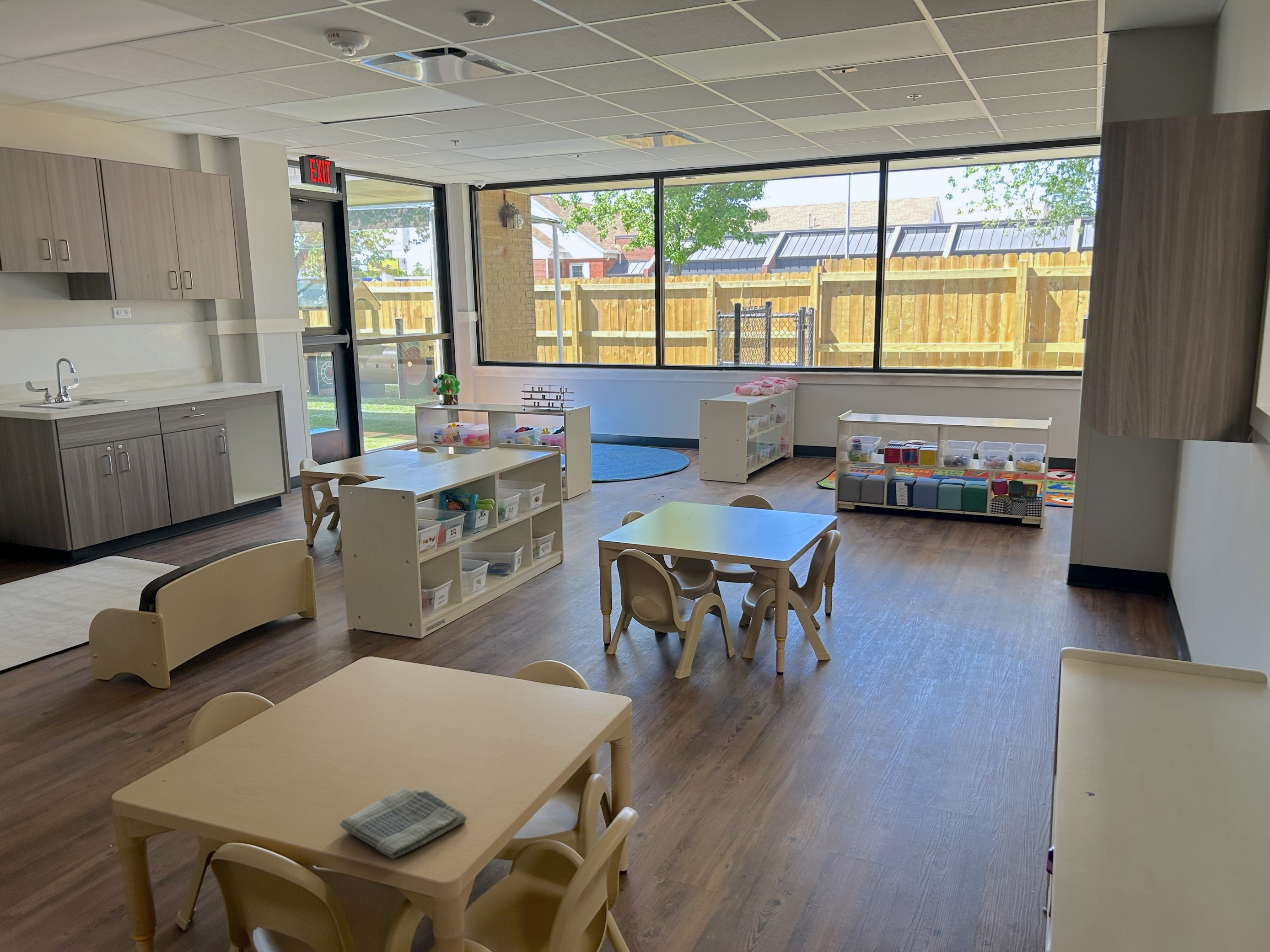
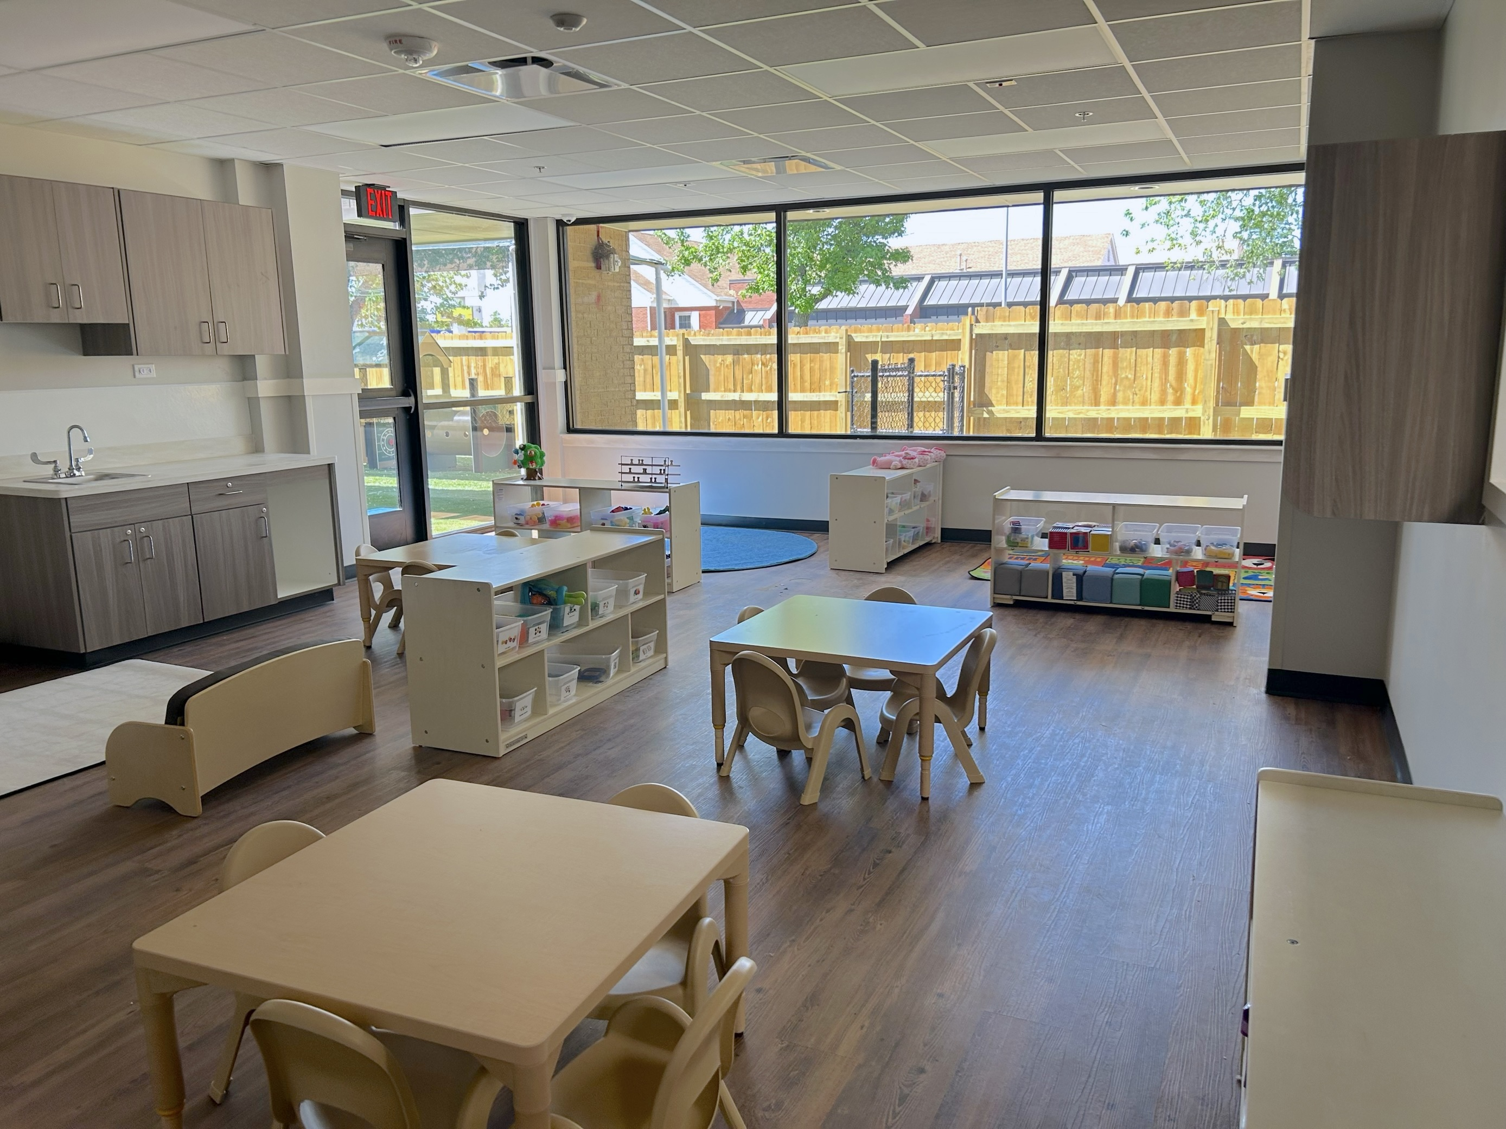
- dish towel [339,786,467,859]
